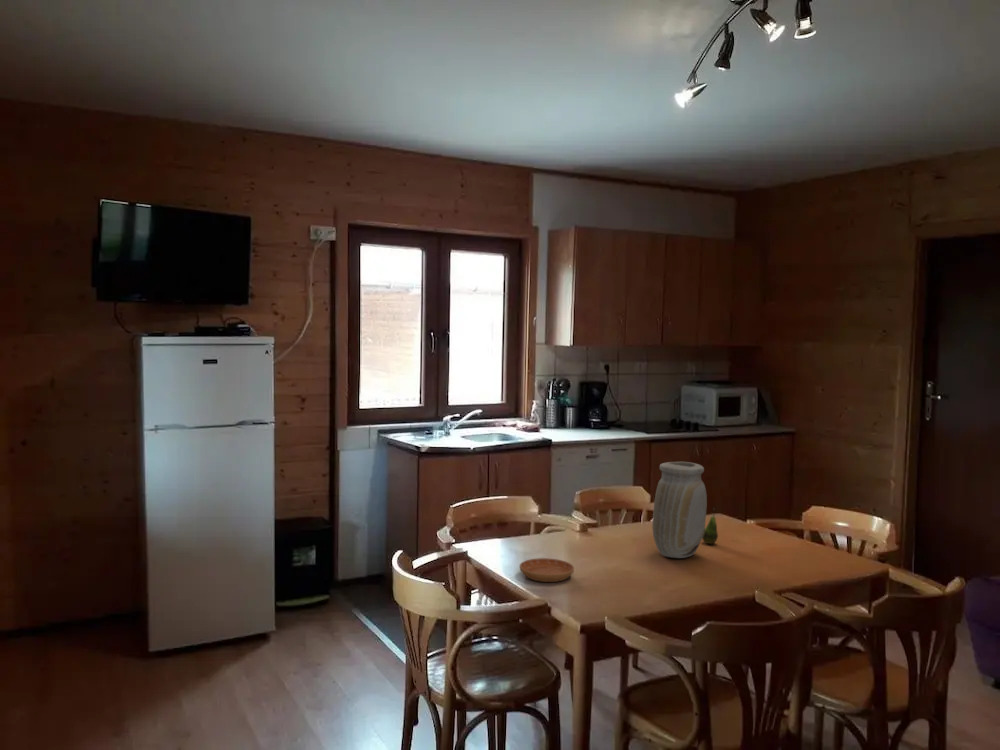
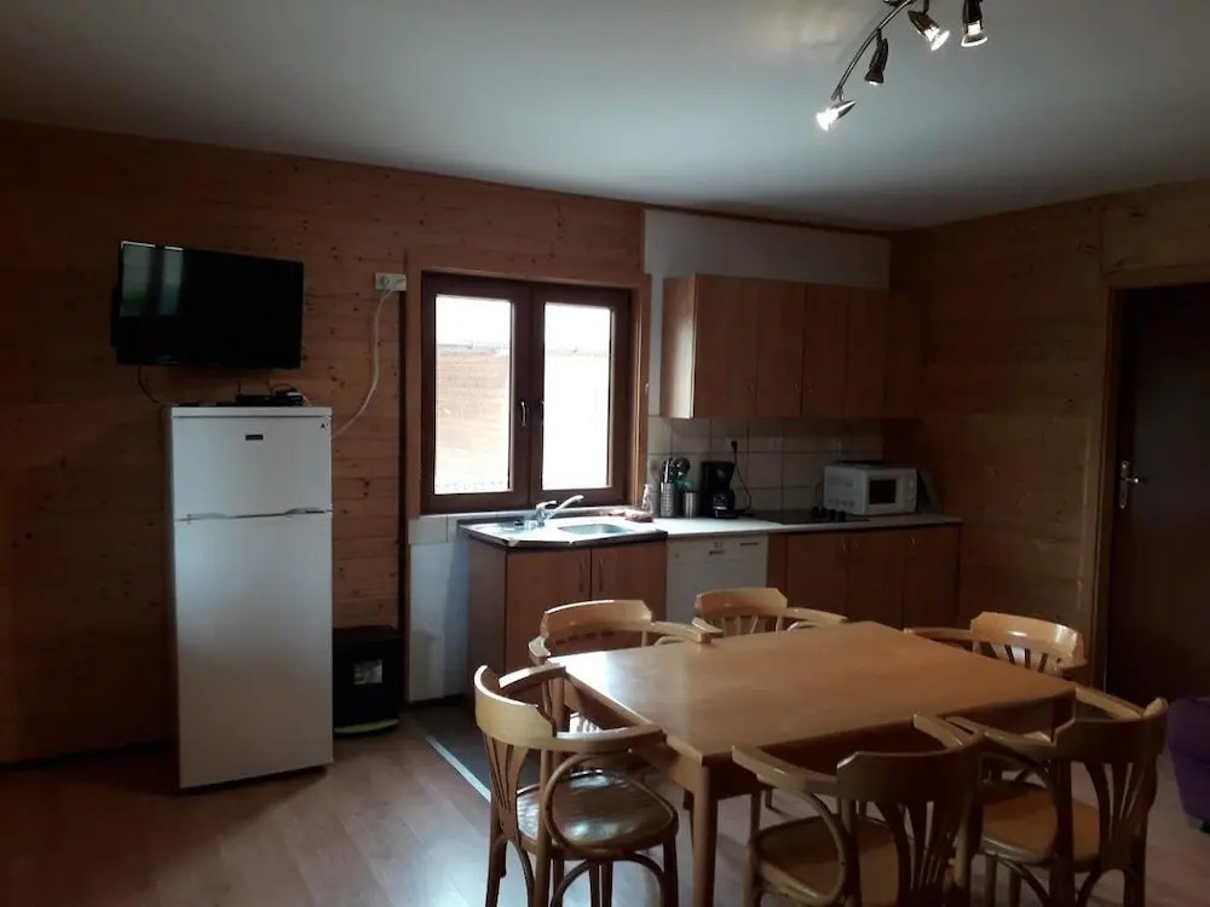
- vase [651,461,708,559]
- fruit [702,507,719,545]
- saucer [519,557,575,583]
